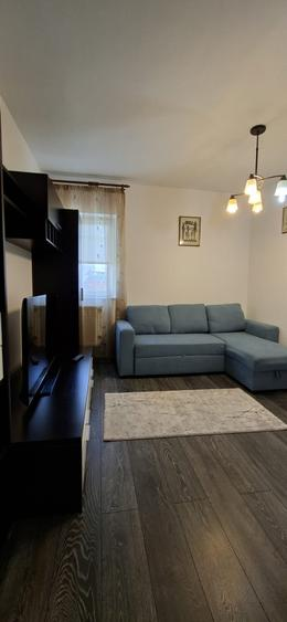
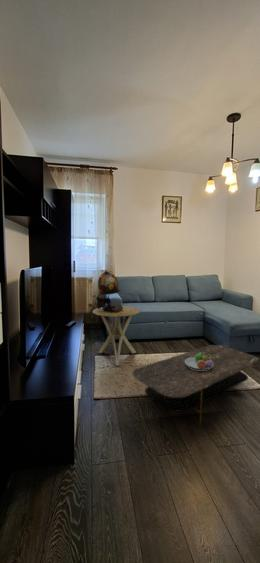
+ fruit bowl [185,352,213,370]
+ side table [92,305,142,367]
+ coffee table [131,344,260,426]
+ table lamp [95,270,123,312]
